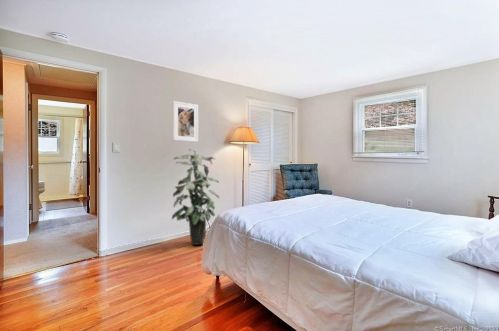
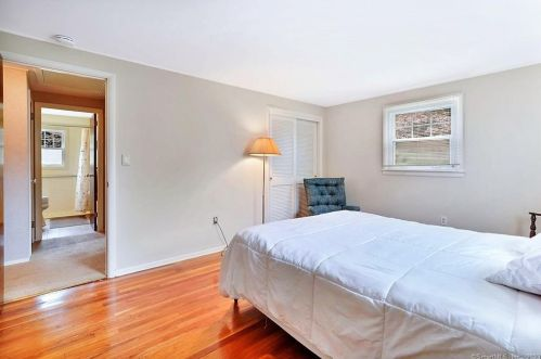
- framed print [172,100,199,143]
- indoor plant [171,148,220,246]
